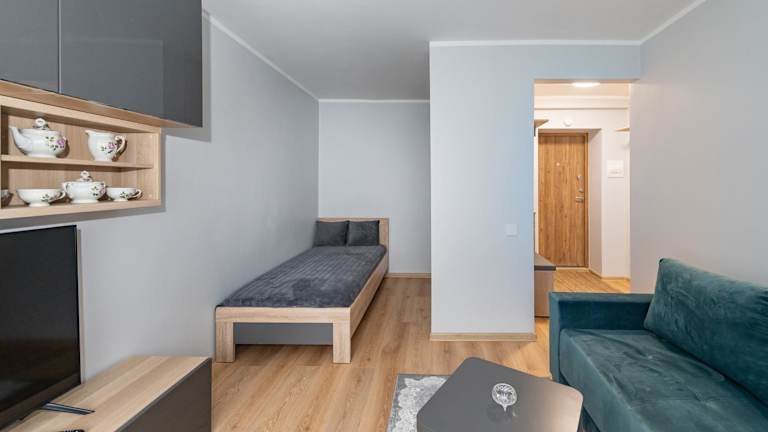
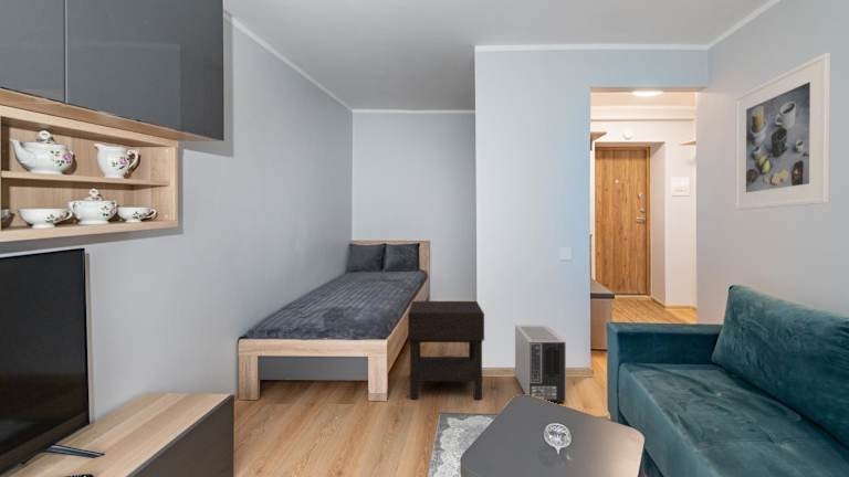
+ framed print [734,52,831,211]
+ nightstand [407,300,485,400]
+ air purifier [514,325,567,404]
